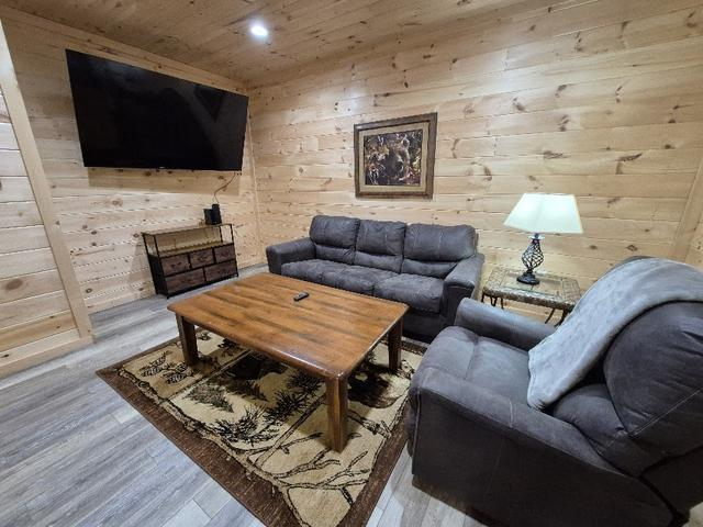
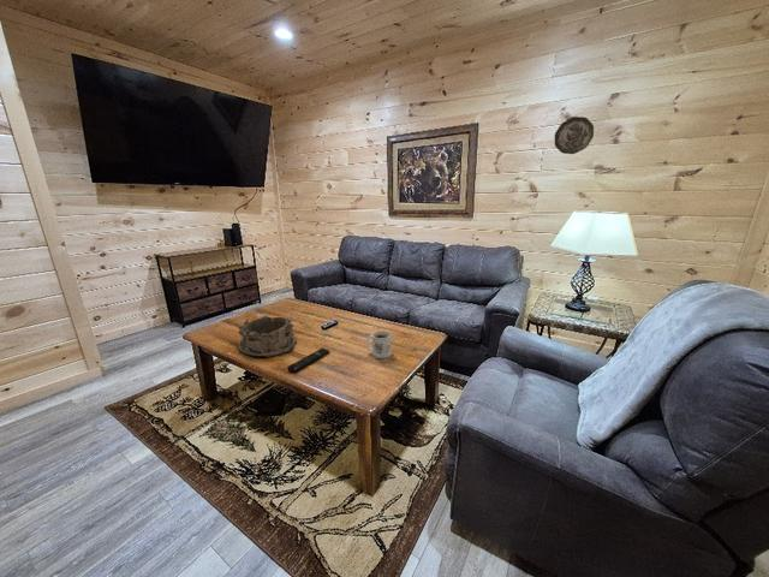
+ mug [365,329,393,359]
+ remote control [286,347,330,374]
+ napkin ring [237,314,298,358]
+ decorative plate [554,115,595,155]
